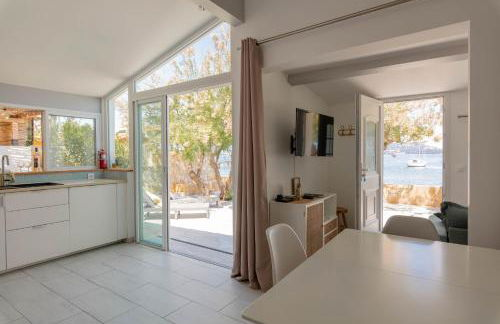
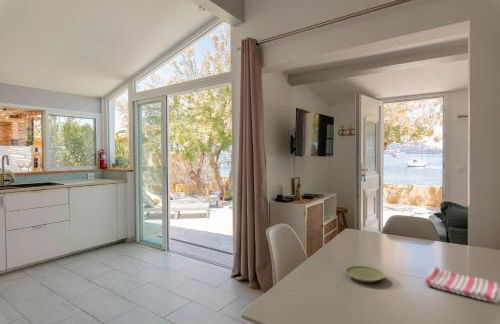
+ plate [344,265,386,283]
+ dish towel [424,266,500,303]
